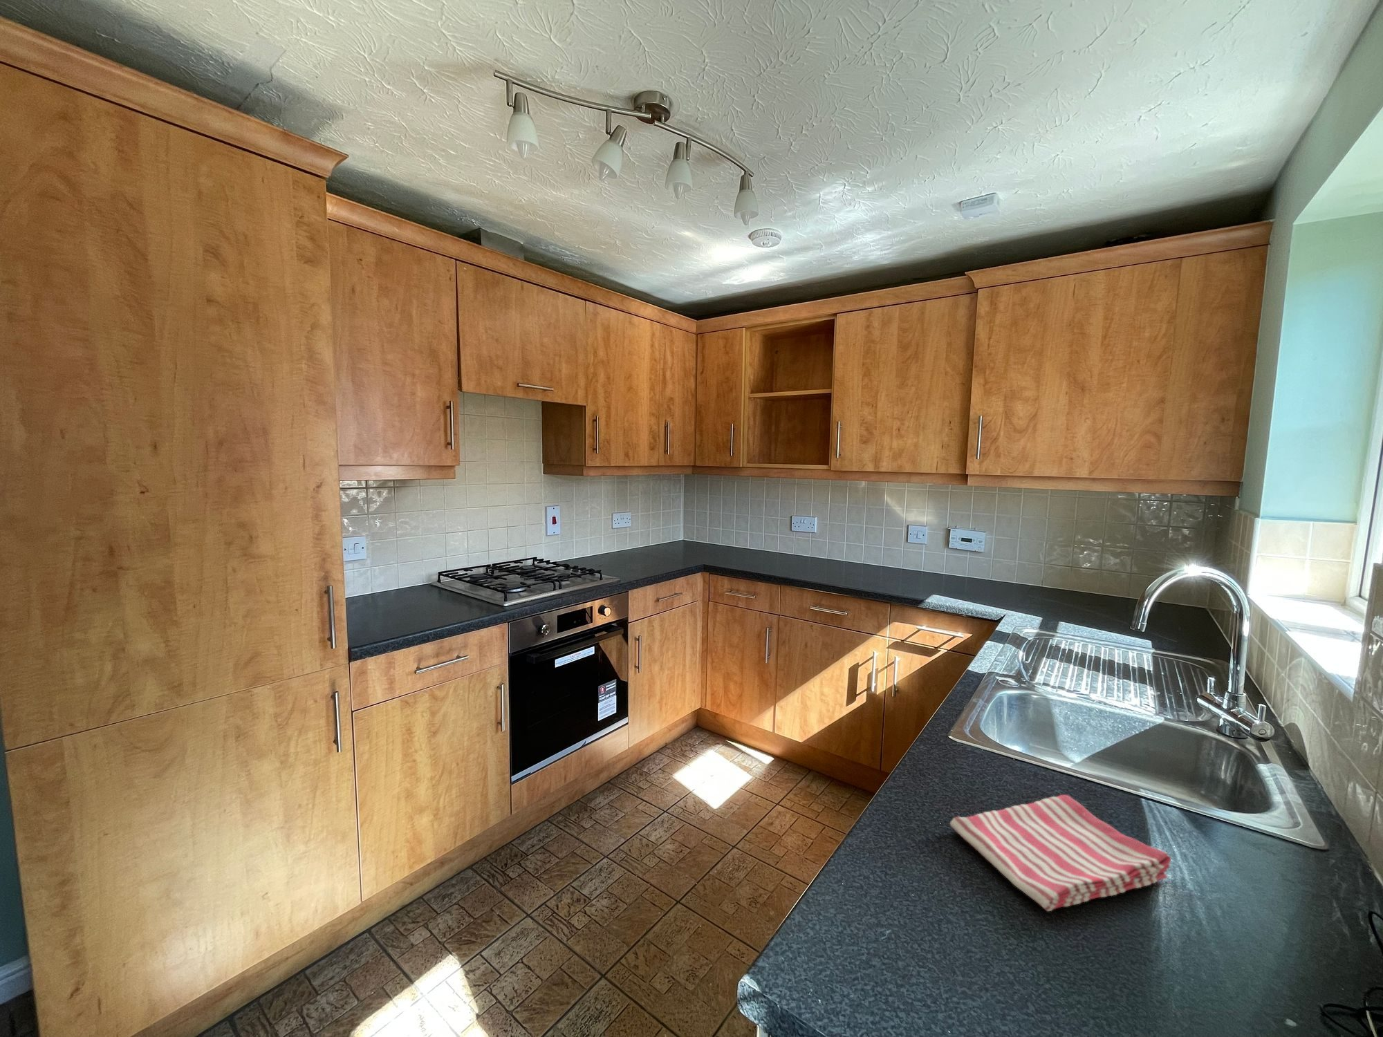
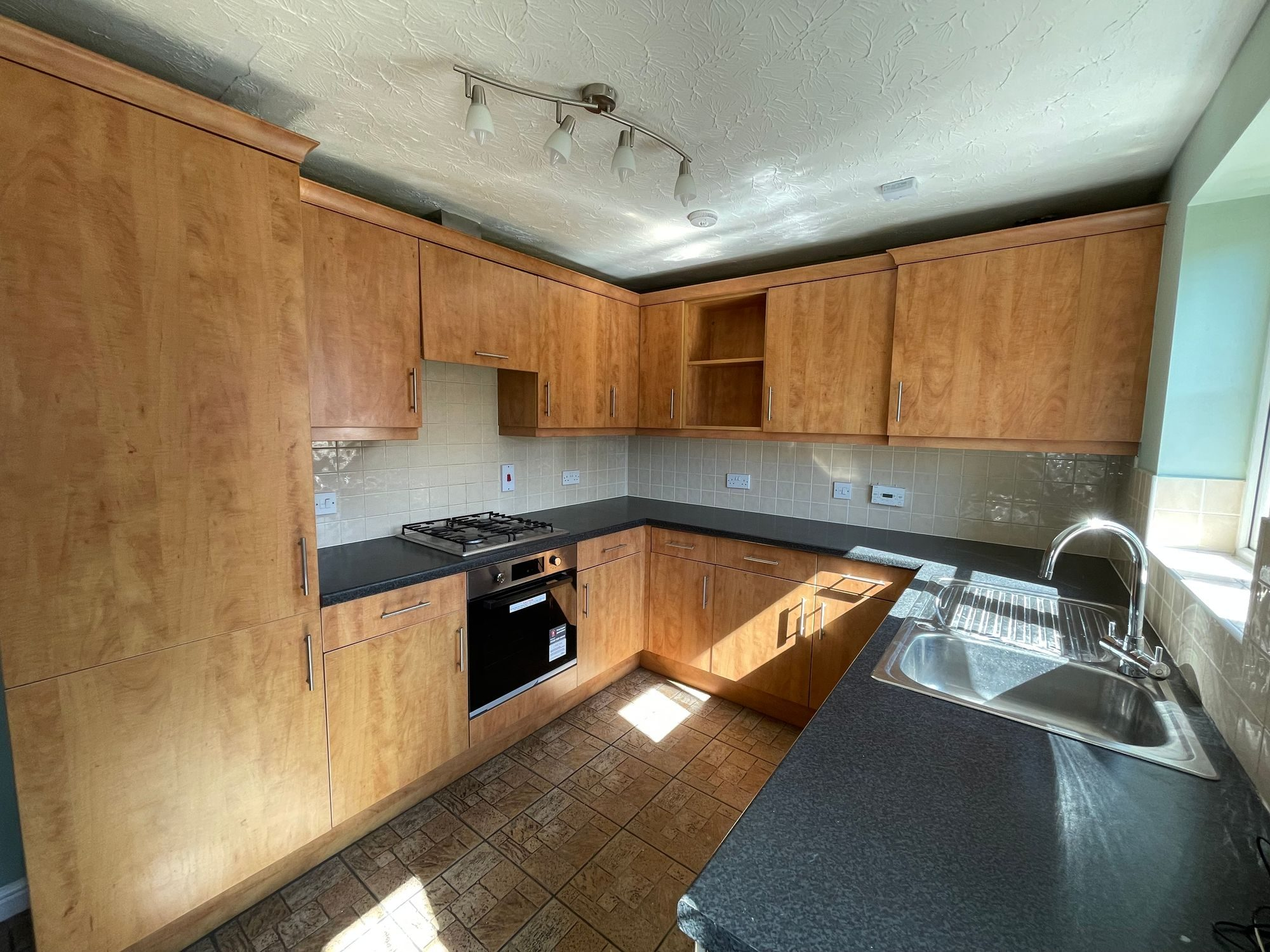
- dish towel [950,794,1172,912]
